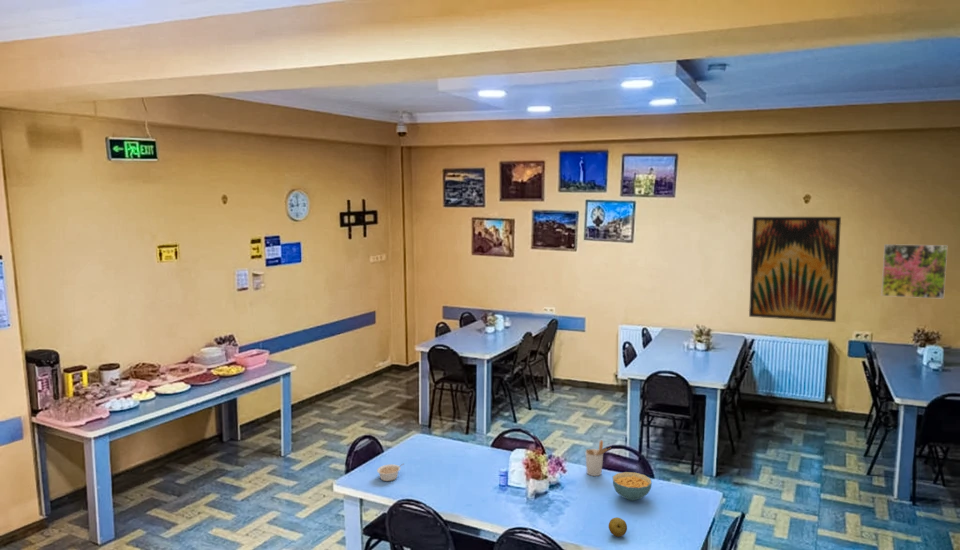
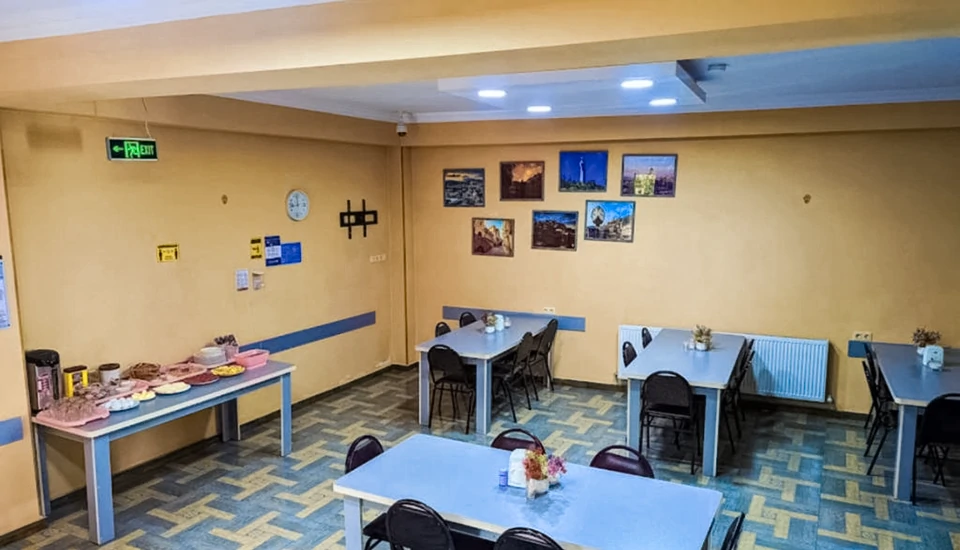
- legume [376,462,405,482]
- utensil holder [585,439,611,477]
- wall art [748,216,842,323]
- cereal bowl [611,471,653,502]
- fruit [608,517,628,538]
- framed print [880,243,949,300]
